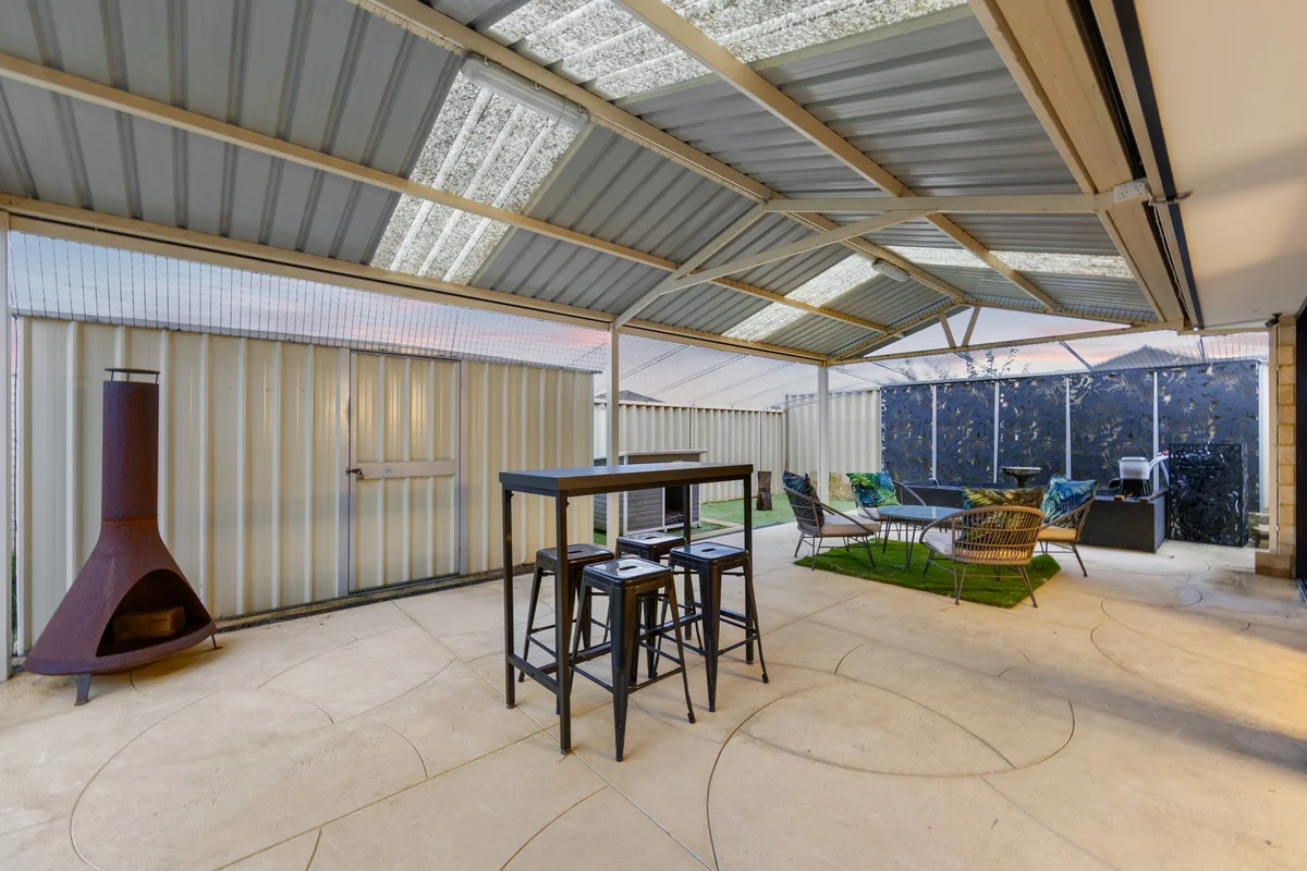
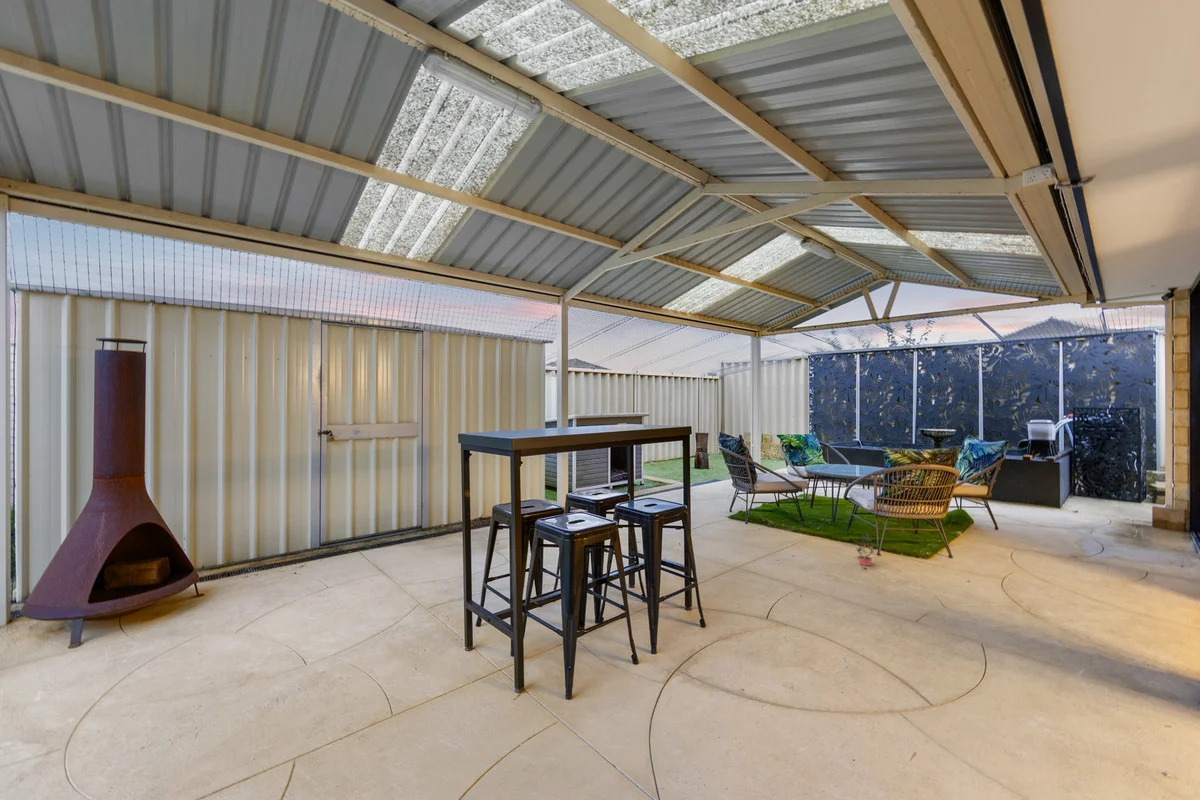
+ potted plant [854,533,877,570]
